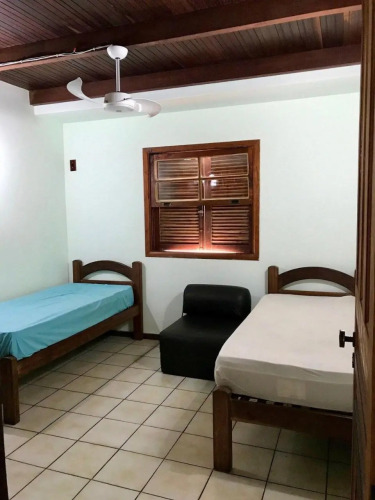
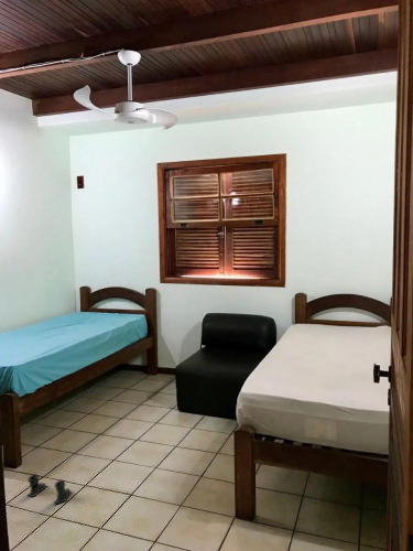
+ boots [26,473,74,506]
